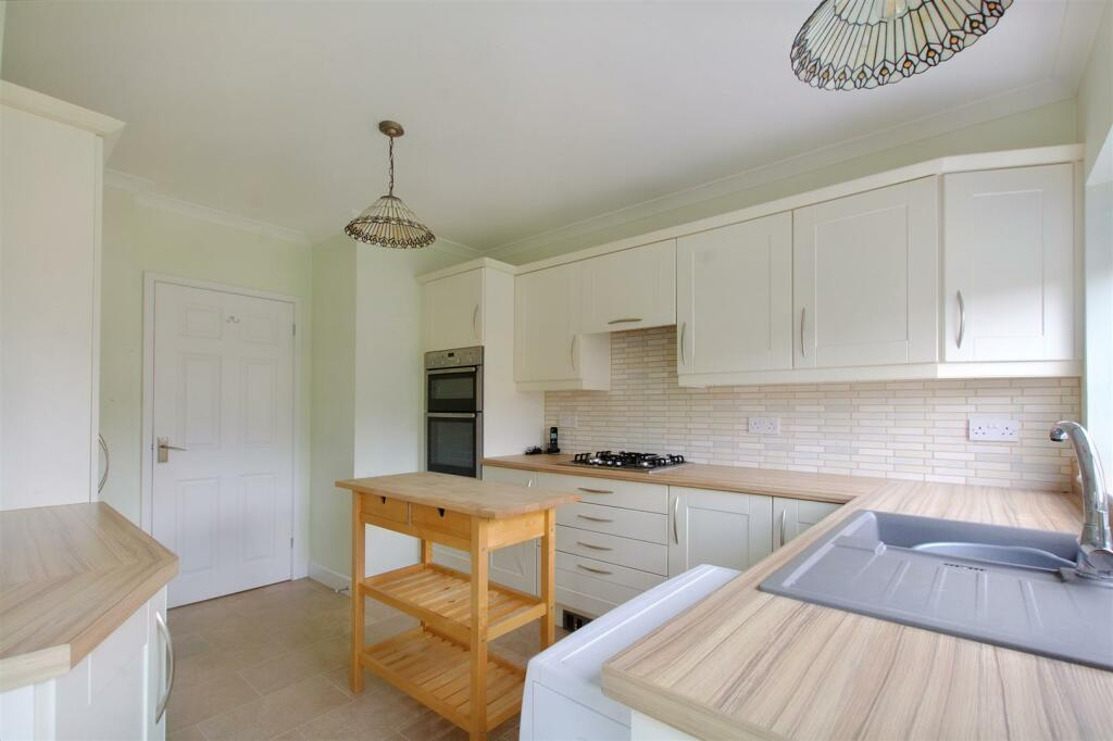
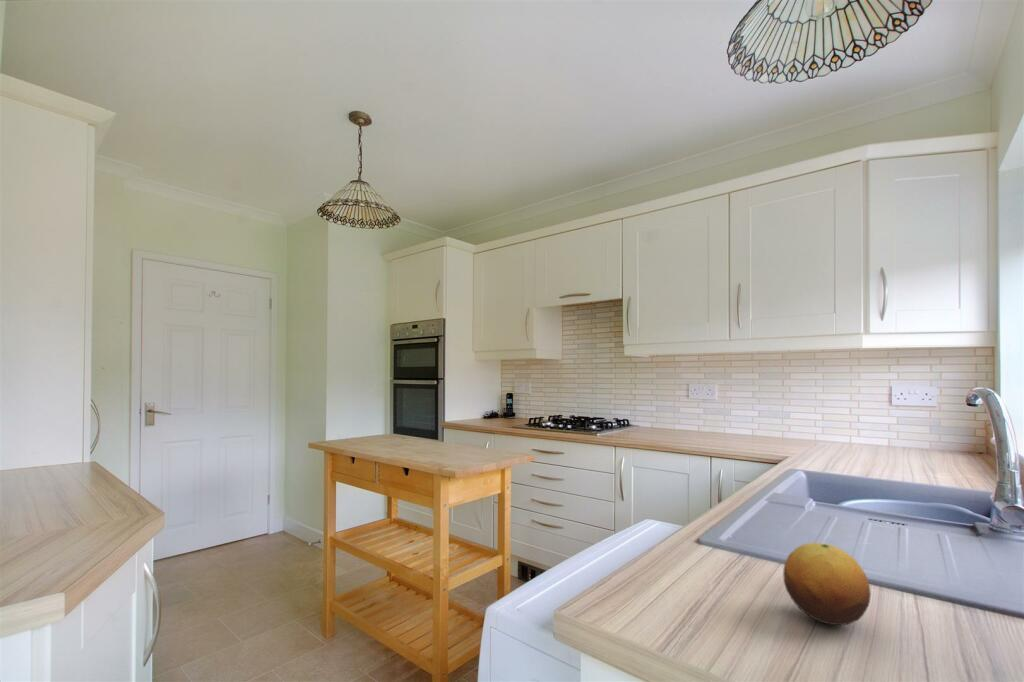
+ fruit [782,542,872,626]
